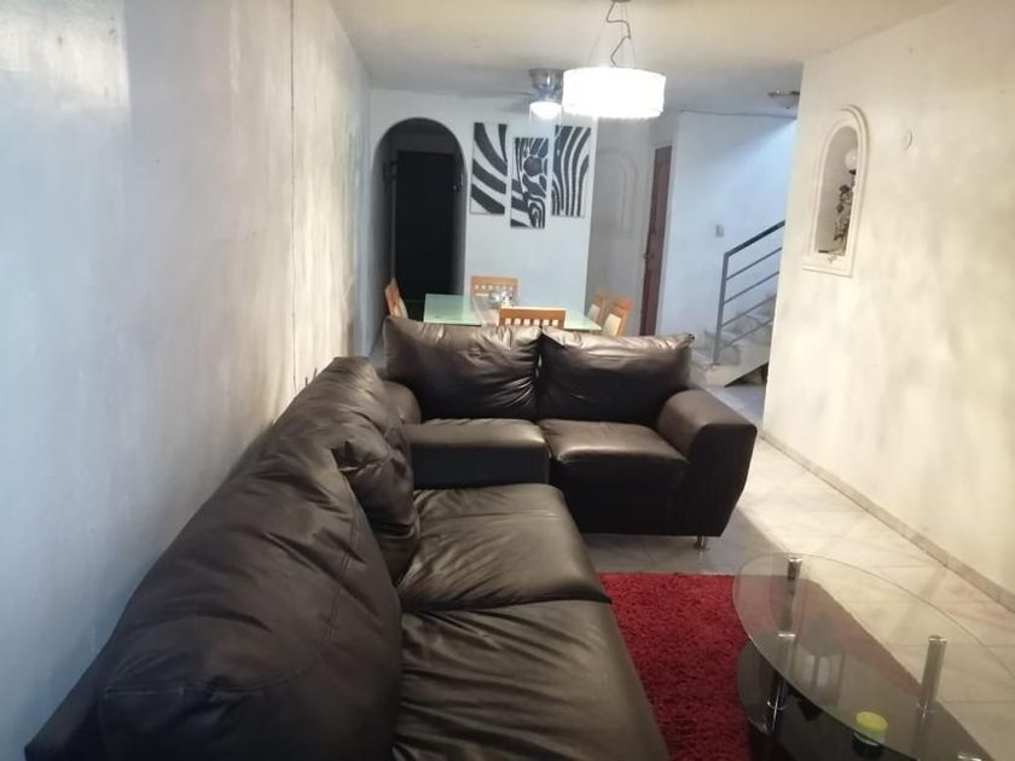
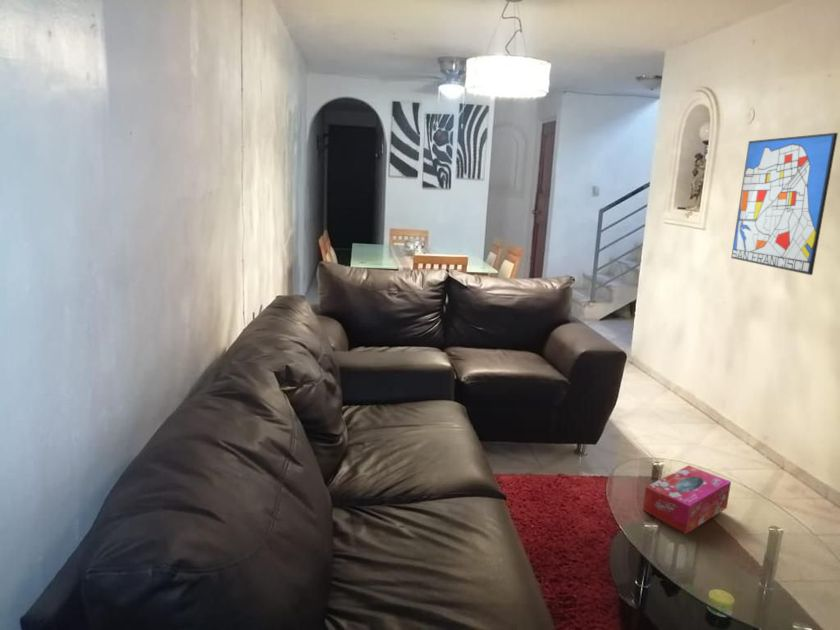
+ wall art [730,132,839,276]
+ tissue box [642,464,732,535]
